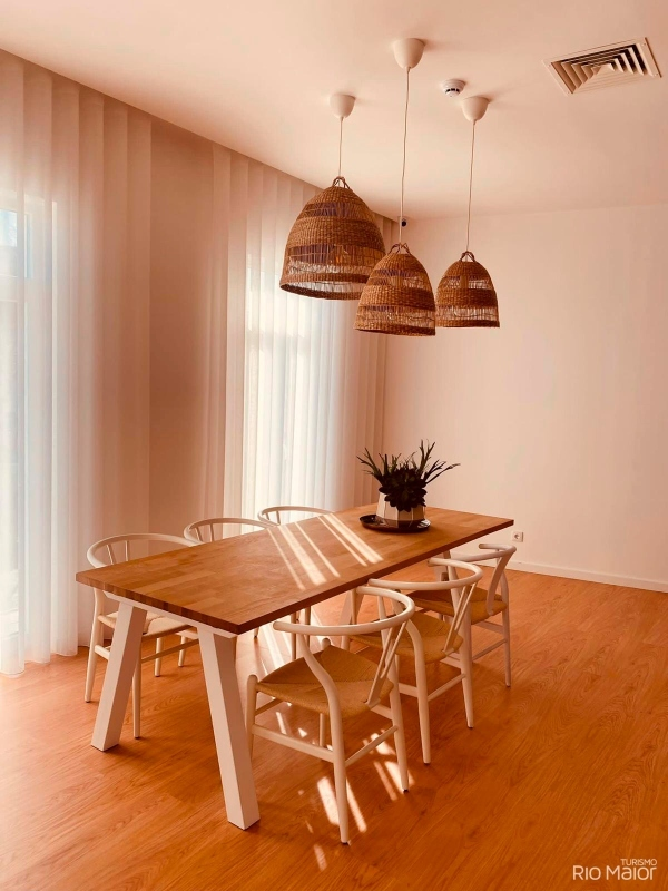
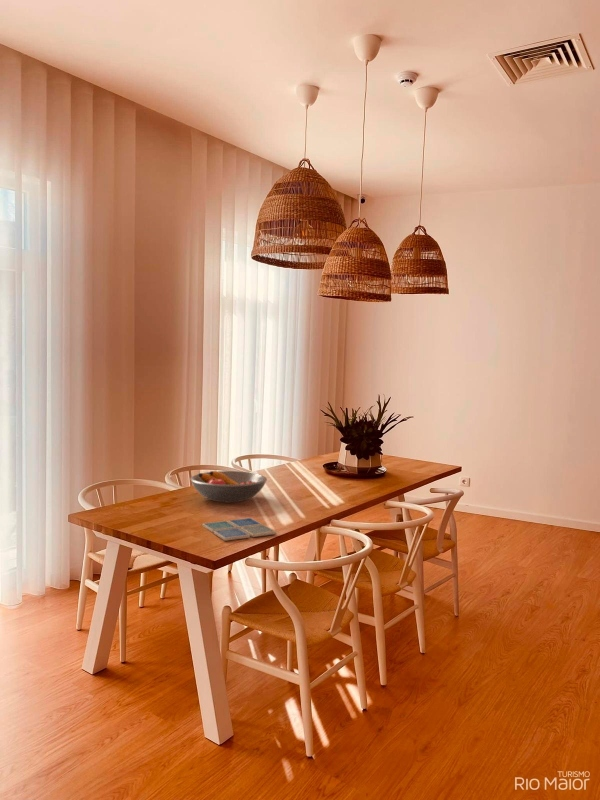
+ drink coaster [201,517,277,542]
+ fruit bowl [189,470,268,503]
